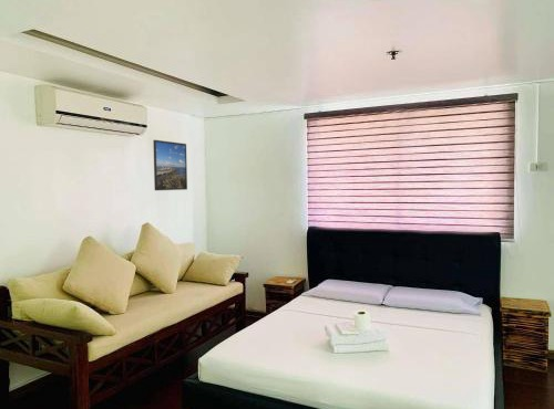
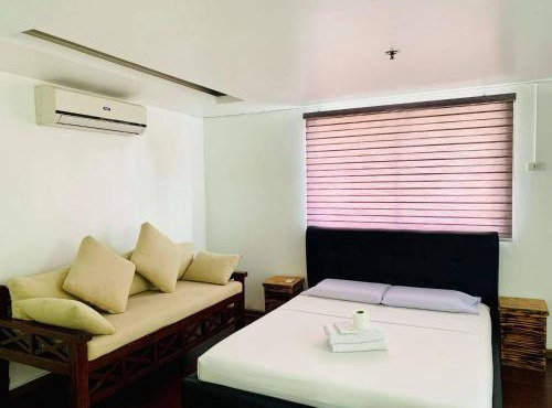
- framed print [152,139,188,191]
